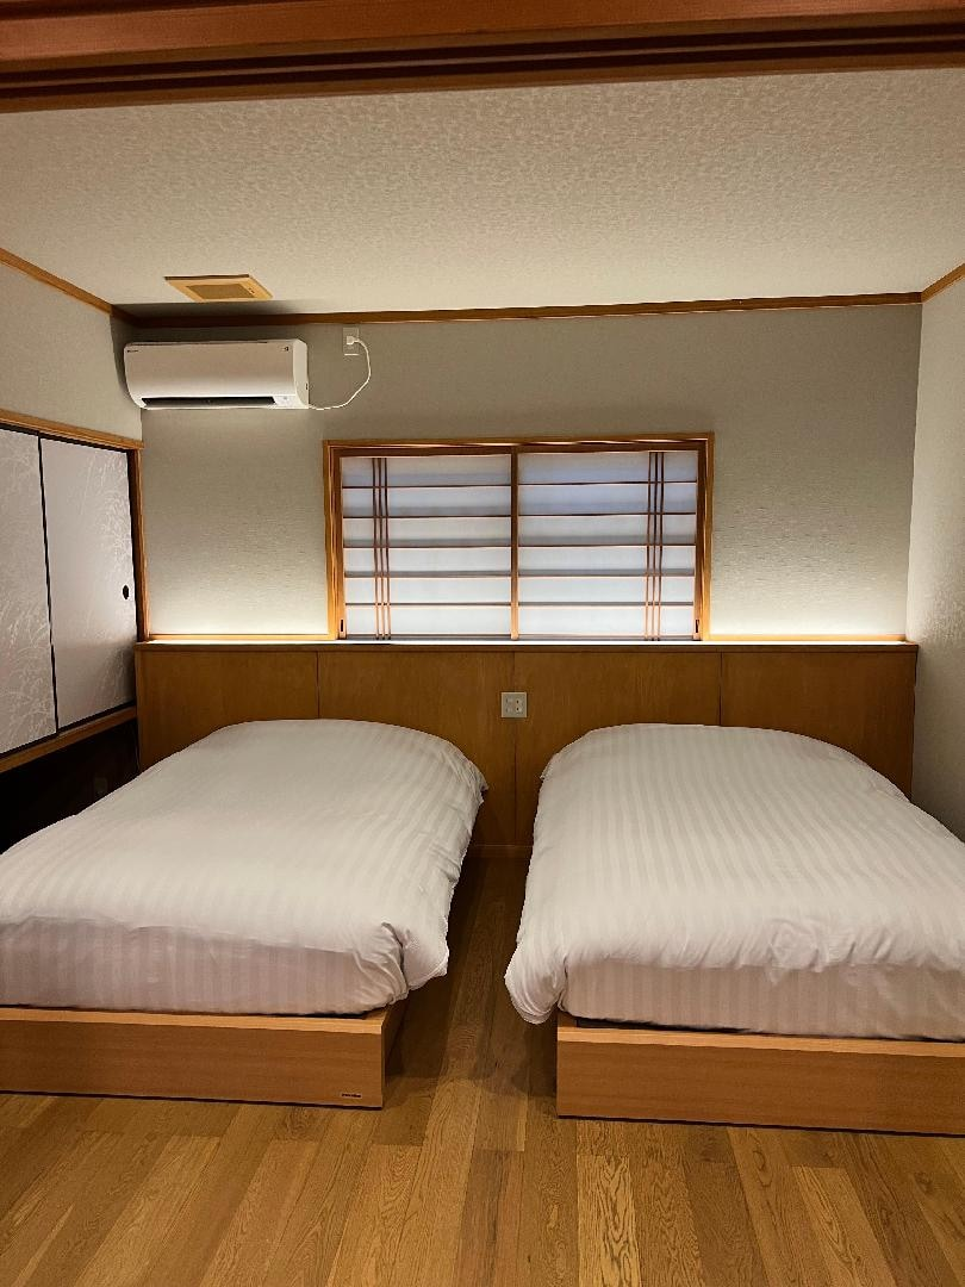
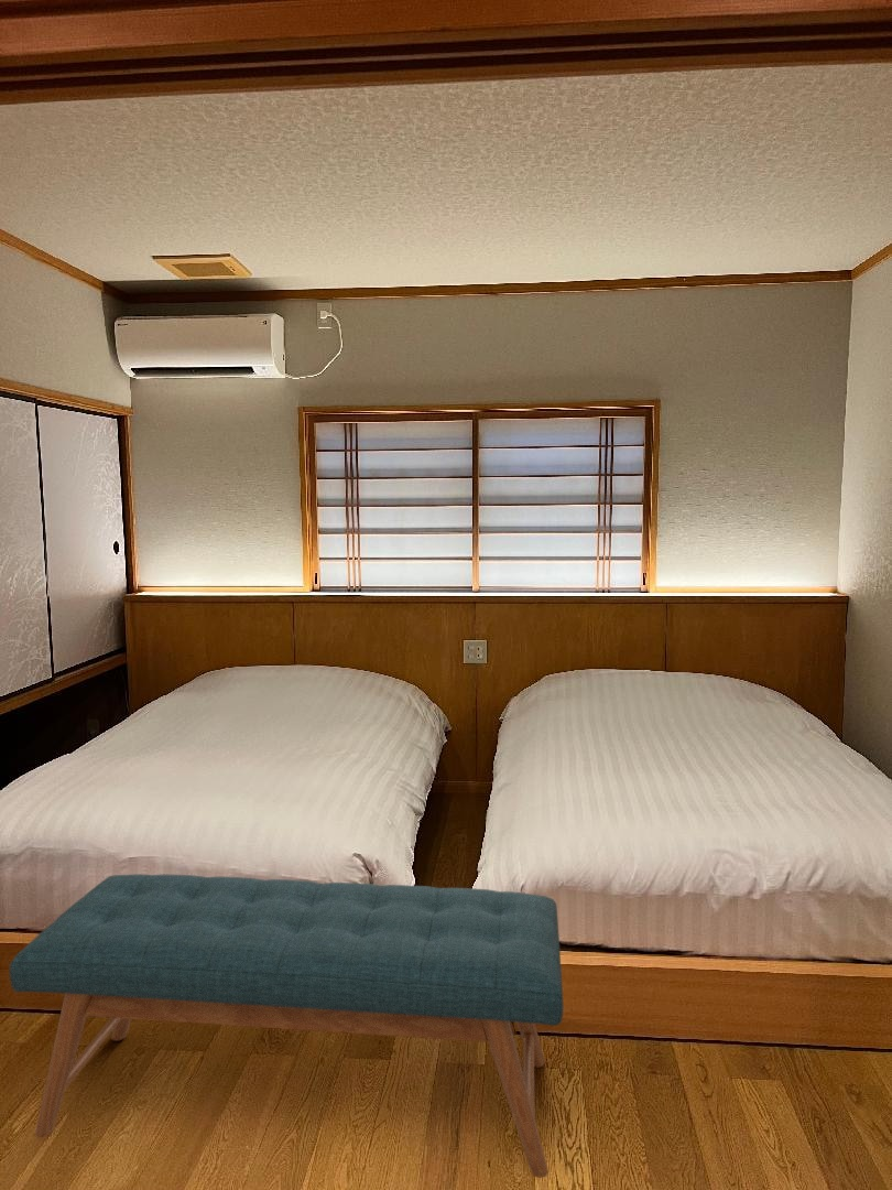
+ bench [9,873,565,1179]
